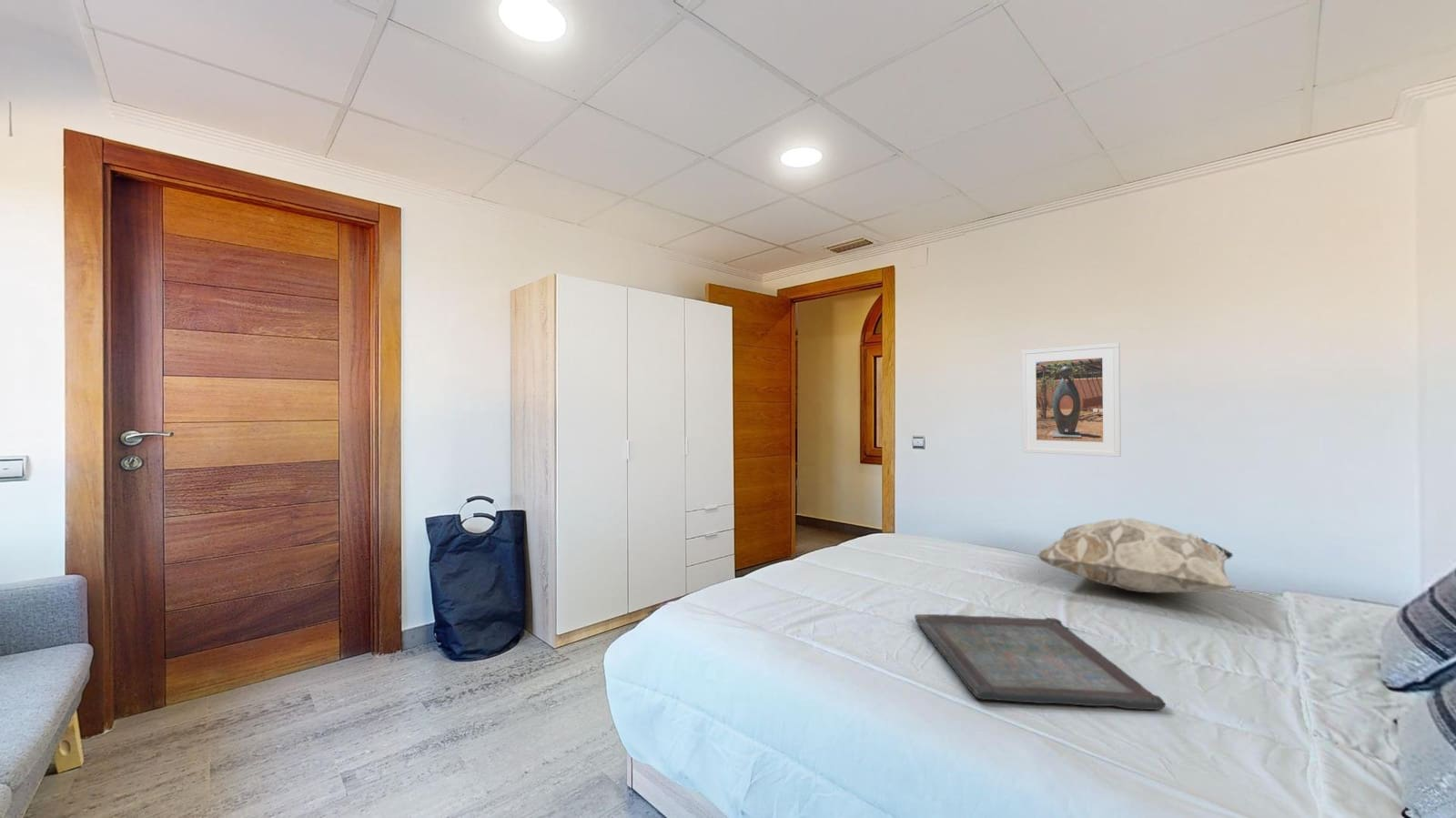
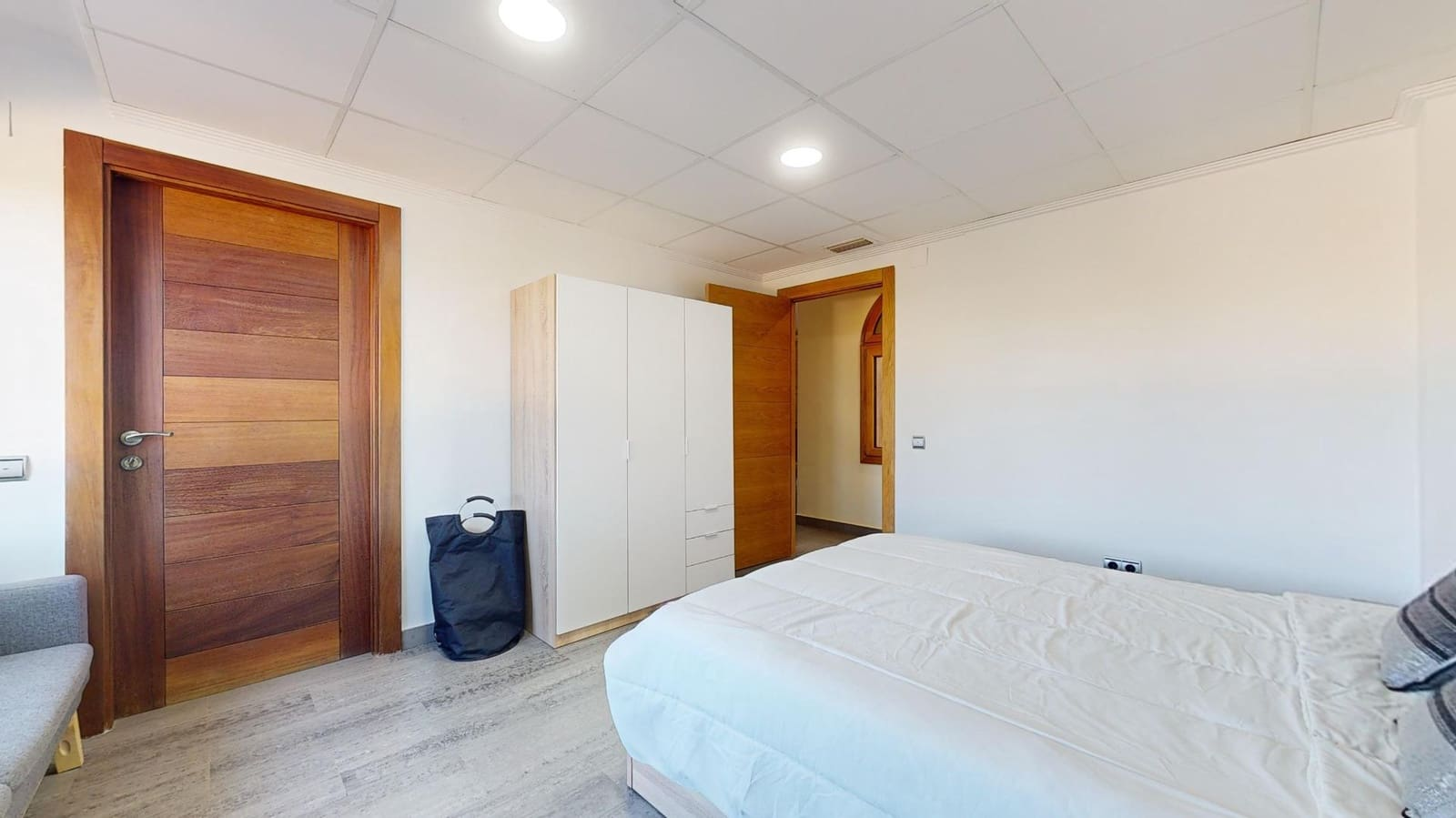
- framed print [1021,341,1122,458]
- decorative pillow [1036,518,1237,594]
- serving tray [914,613,1167,711]
